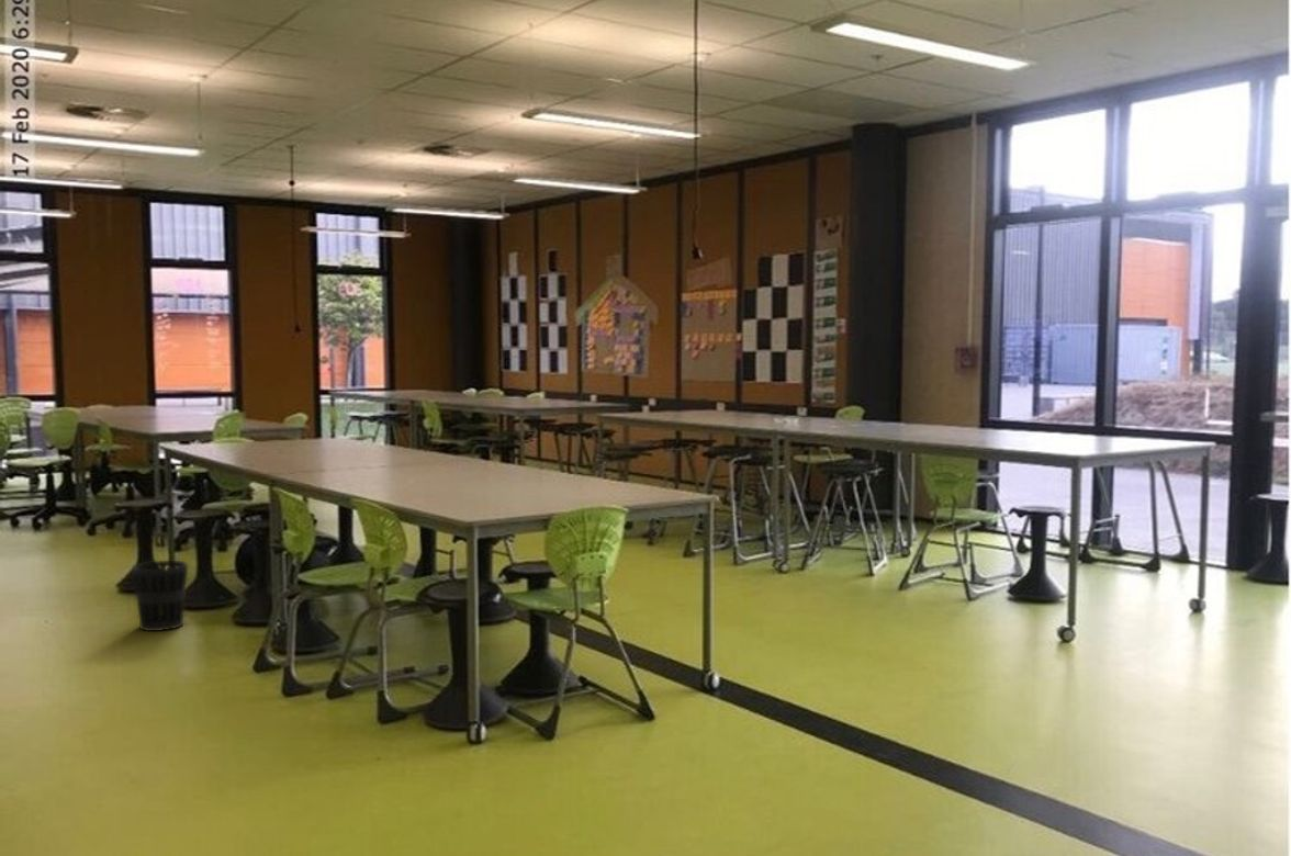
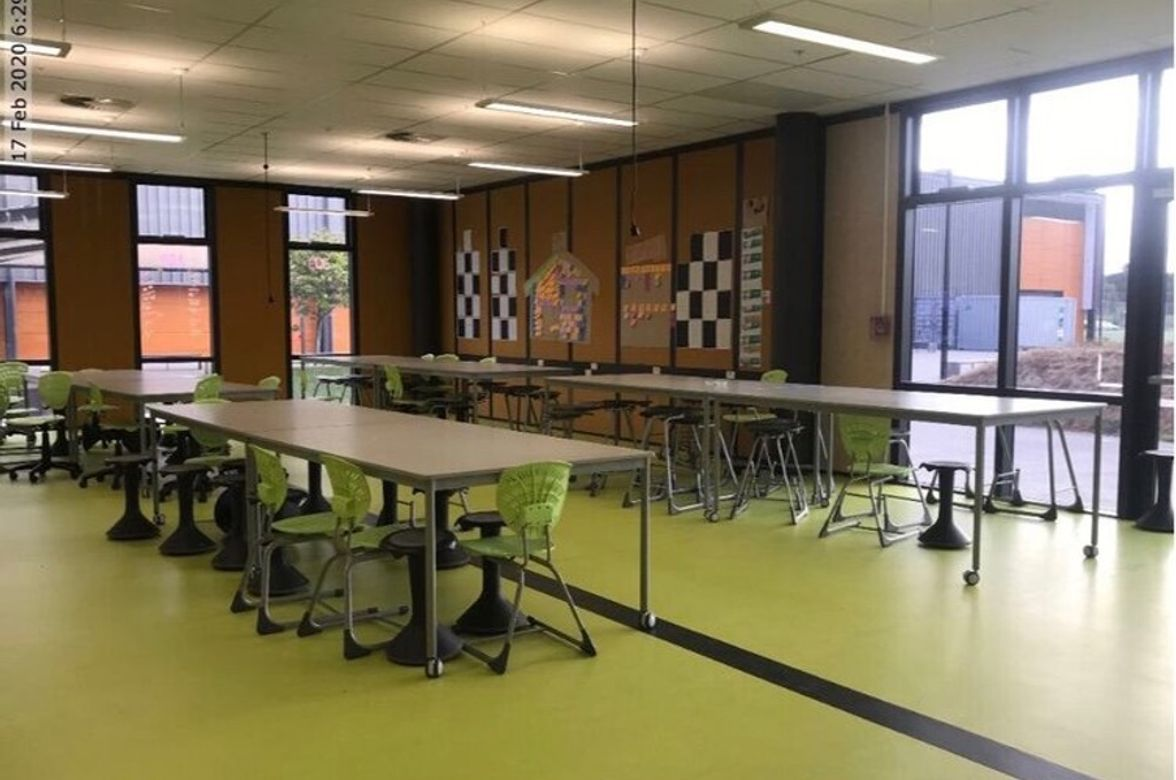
- wastebasket [131,560,189,632]
